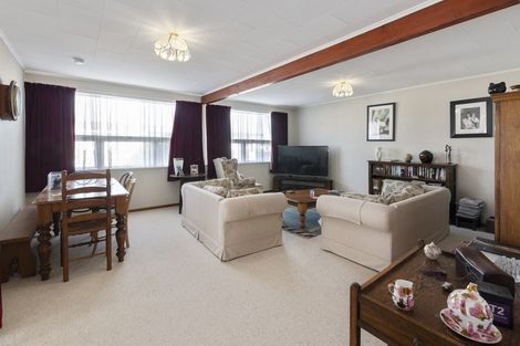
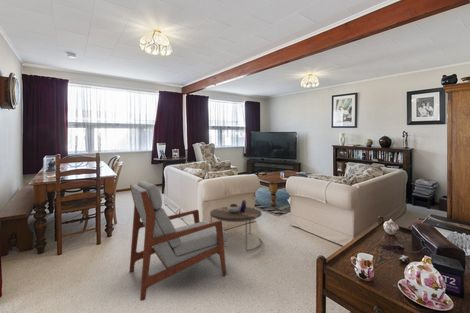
+ side table [209,199,263,252]
+ armchair [129,180,229,302]
